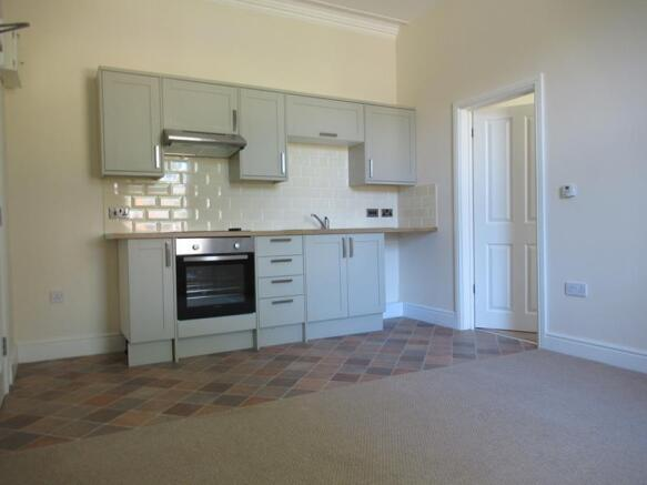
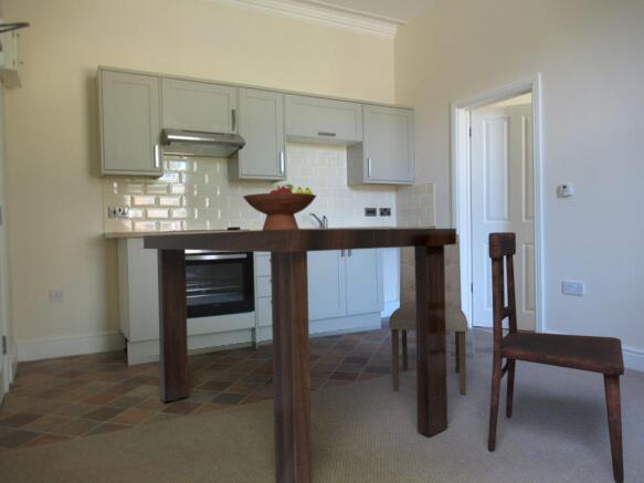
+ dining table [142,228,457,483]
+ fruit bowl [242,182,318,231]
+ dining chair [487,231,625,483]
+ dining chair [388,233,469,396]
